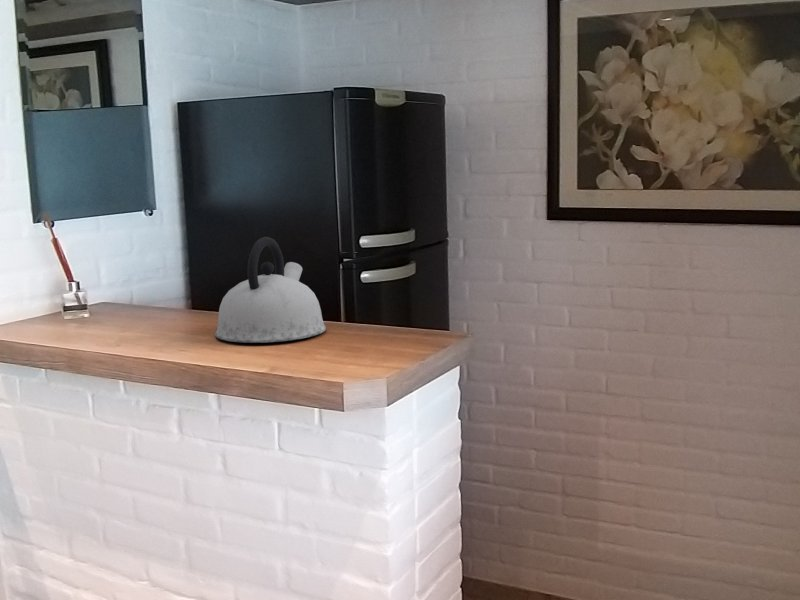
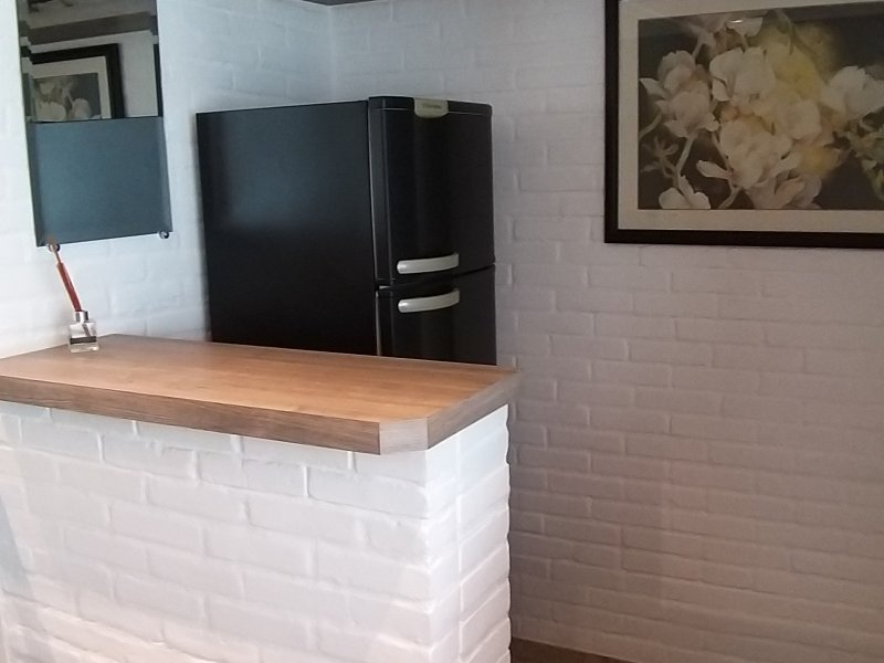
- kettle [214,236,327,344]
